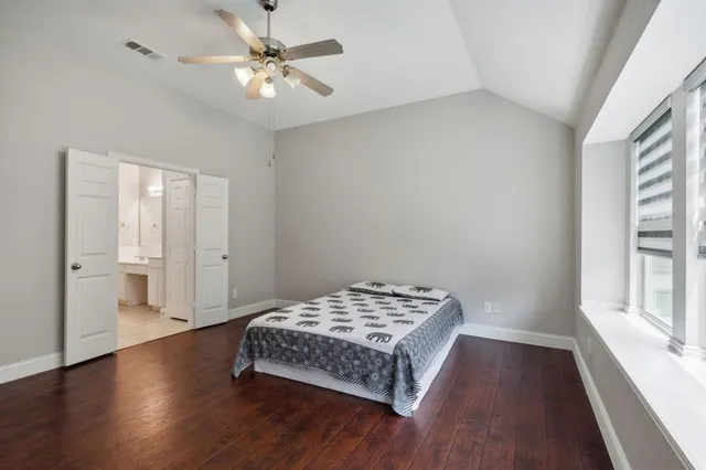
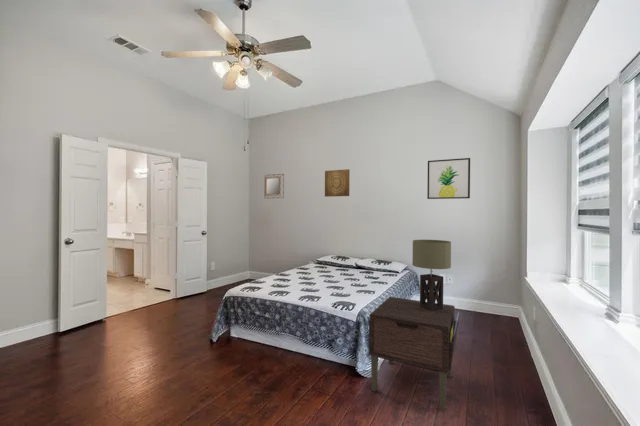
+ nightstand [368,296,460,413]
+ table lamp [411,239,452,311]
+ wall art [324,168,351,198]
+ wall art [426,157,471,200]
+ home mirror [263,173,285,199]
